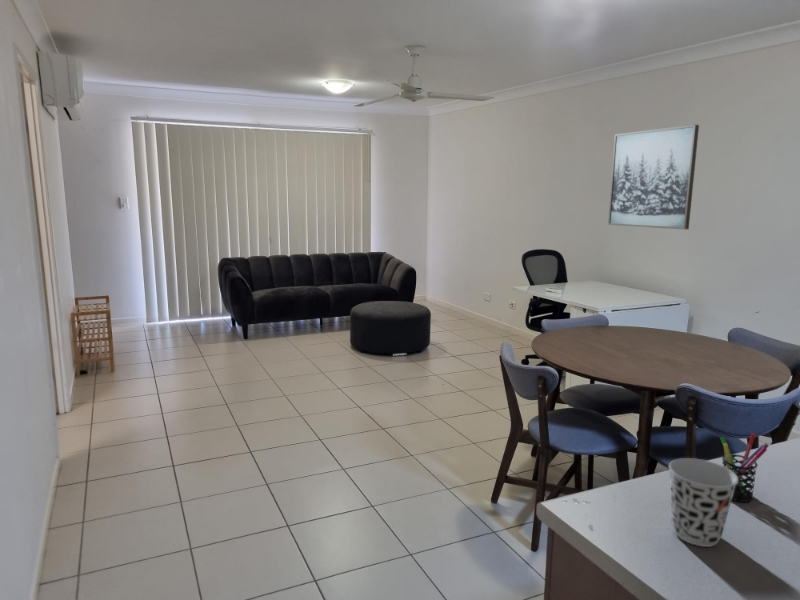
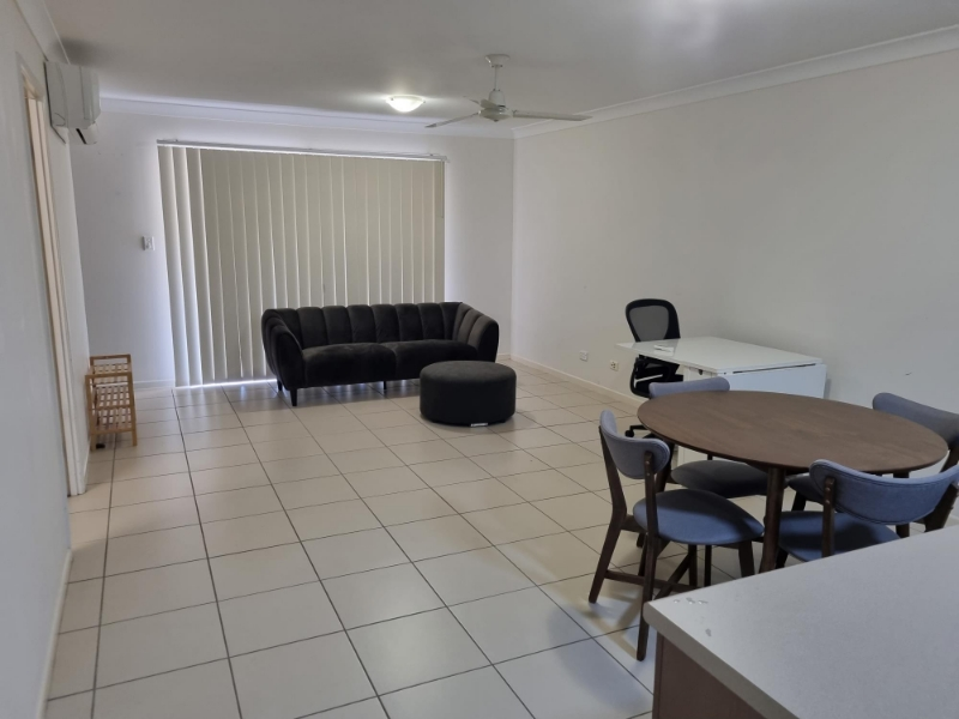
- cup [668,457,738,548]
- pen holder [719,432,770,503]
- wall art [607,124,700,230]
